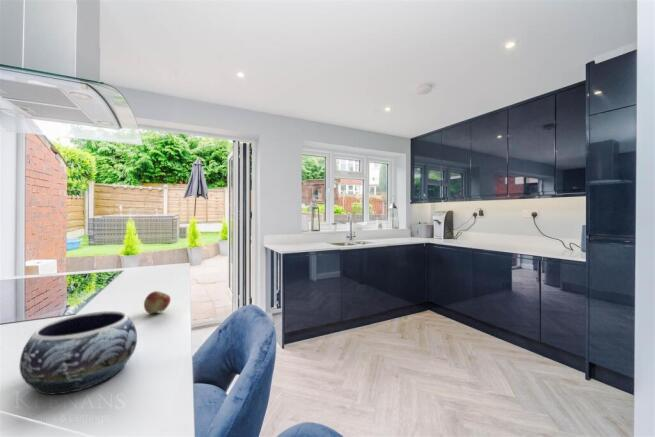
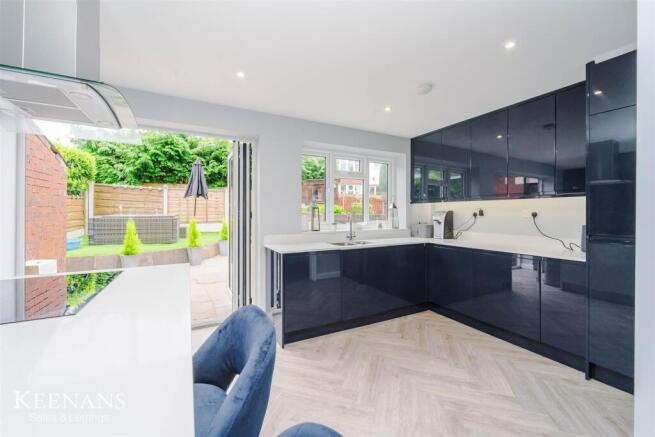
- fruit [143,290,172,314]
- decorative bowl [19,310,138,396]
